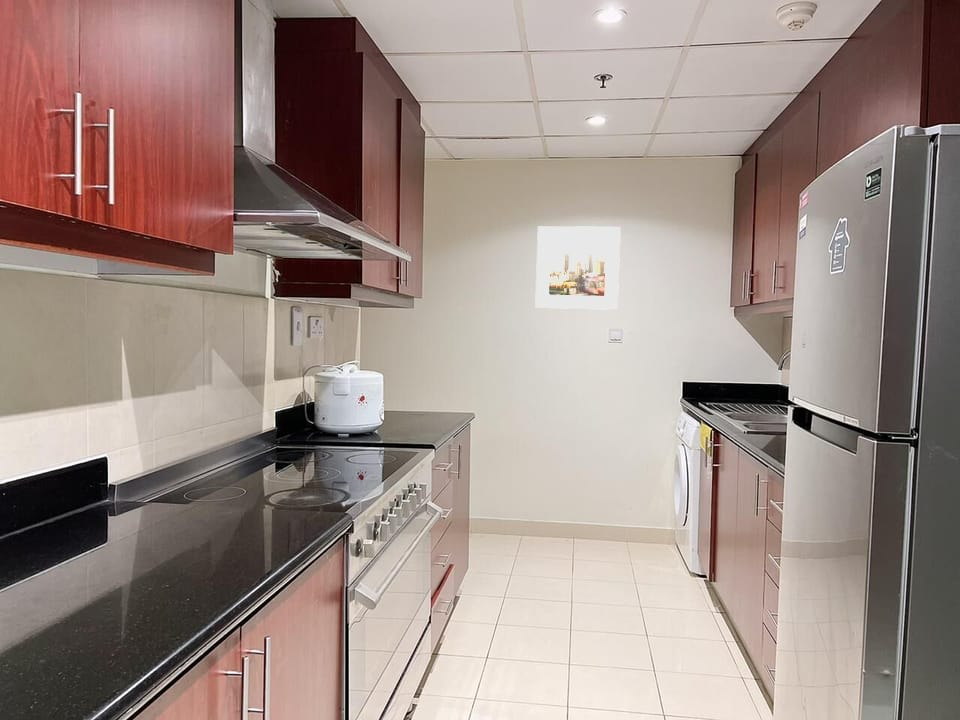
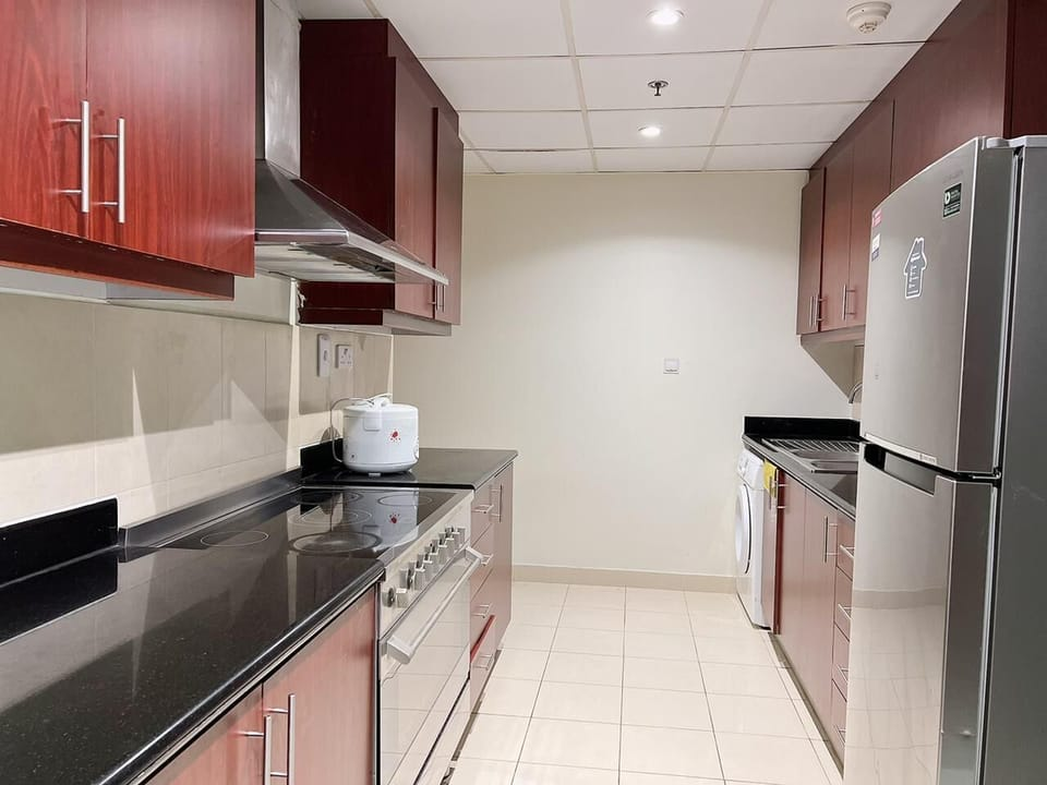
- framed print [534,225,622,311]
